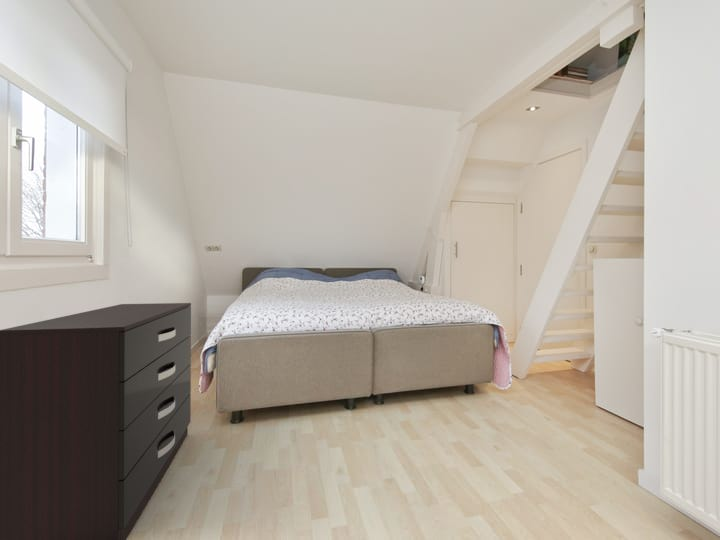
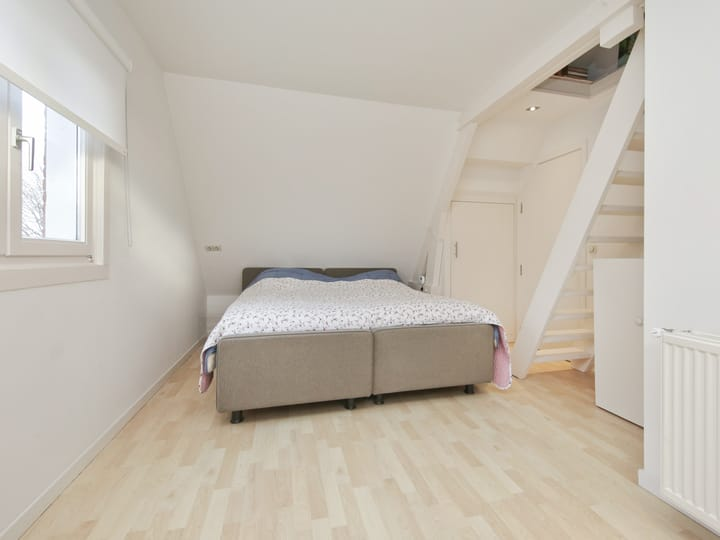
- dresser [0,302,192,540]
